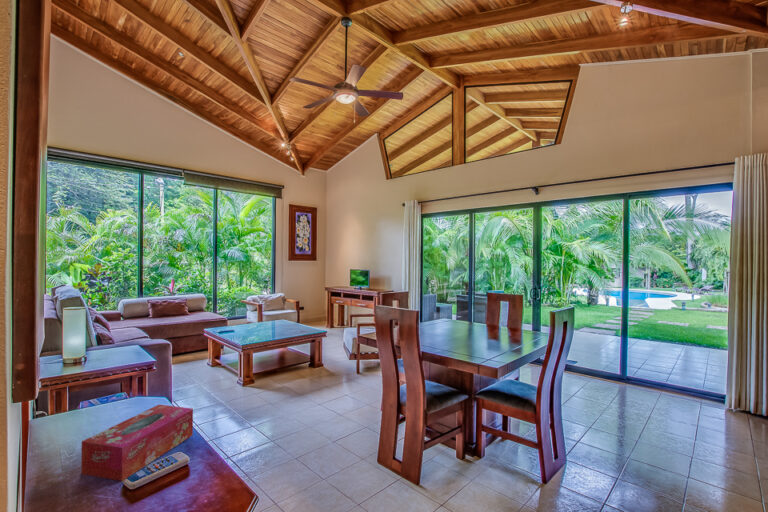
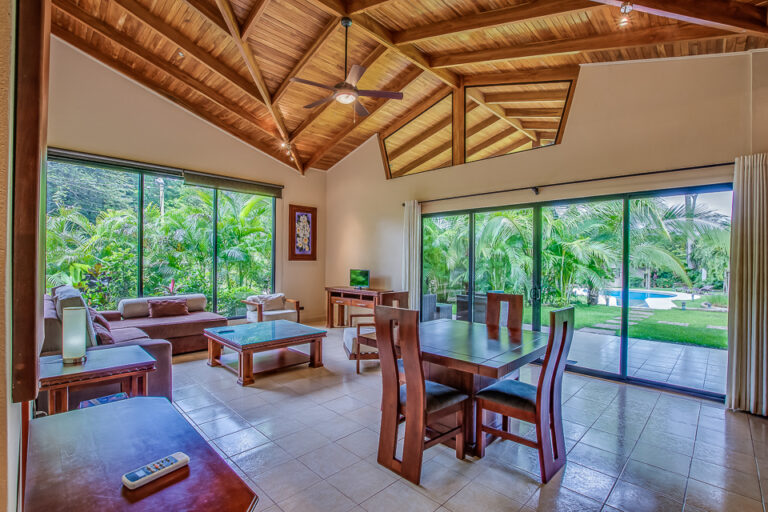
- tissue box [80,404,194,482]
